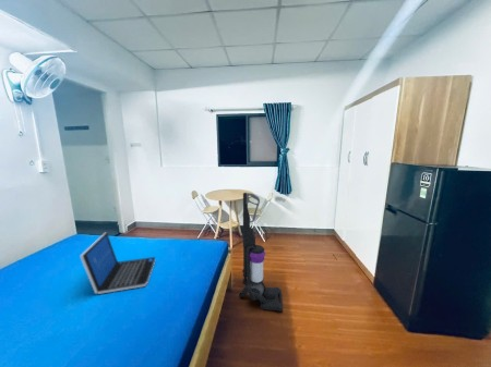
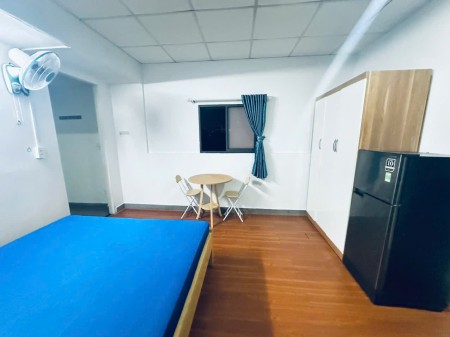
- vacuum cleaner [238,192,284,313]
- laptop [79,231,156,295]
